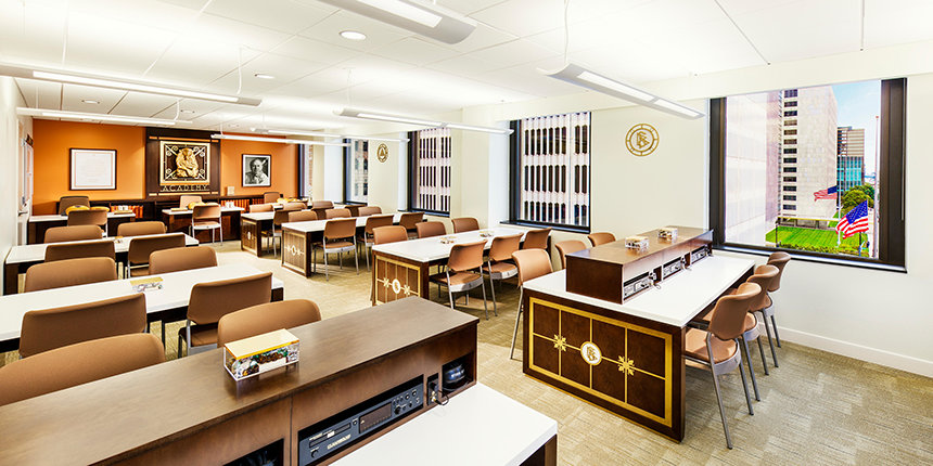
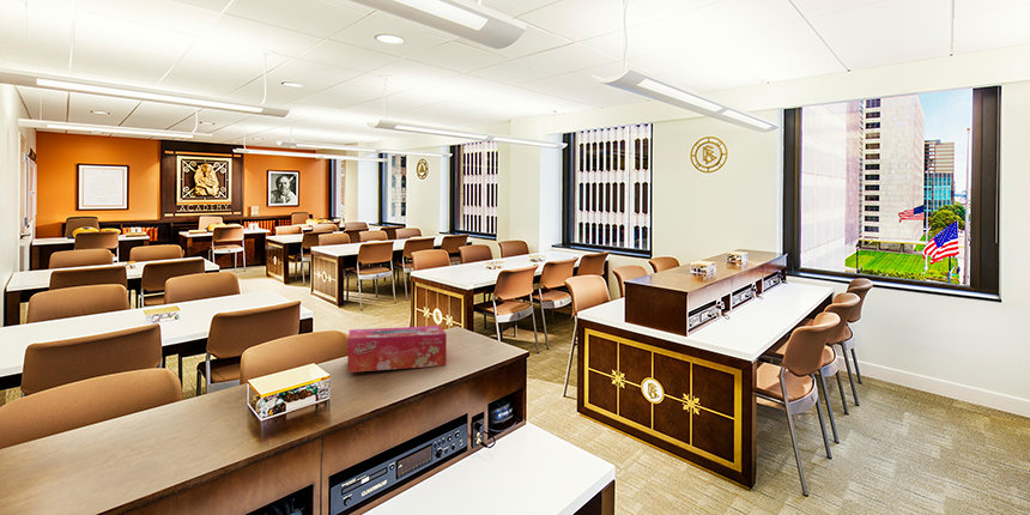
+ tissue box [346,325,448,374]
